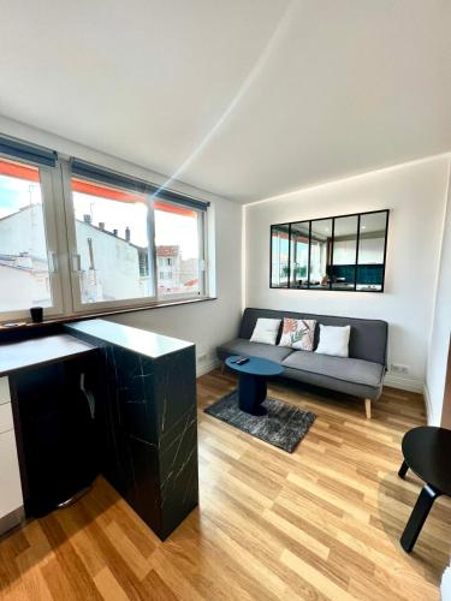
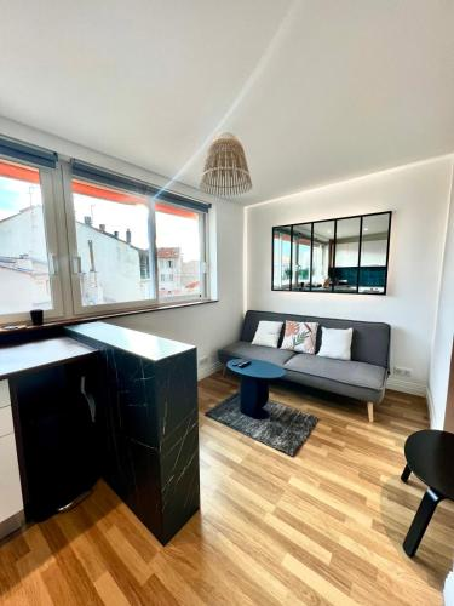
+ lamp shade [199,130,253,198]
